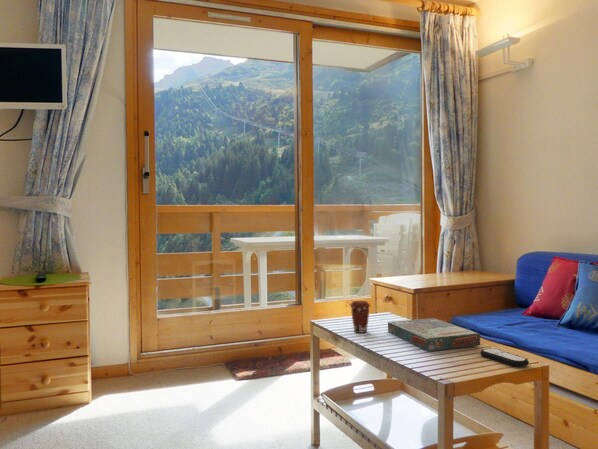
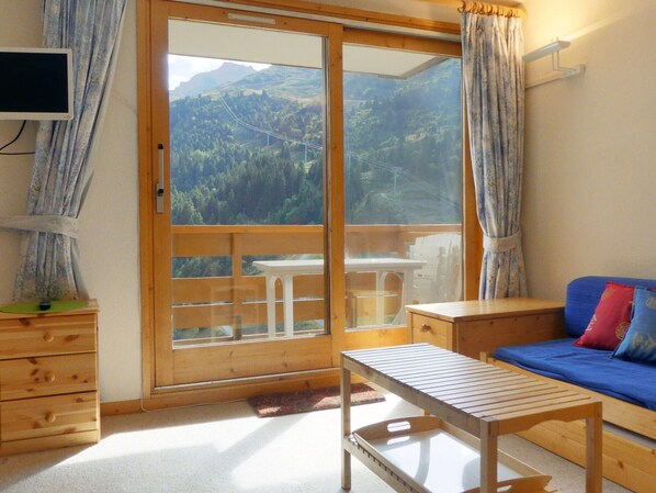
- coffee cup [349,300,371,334]
- board game [387,317,481,352]
- remote control [479,347,530,368]
